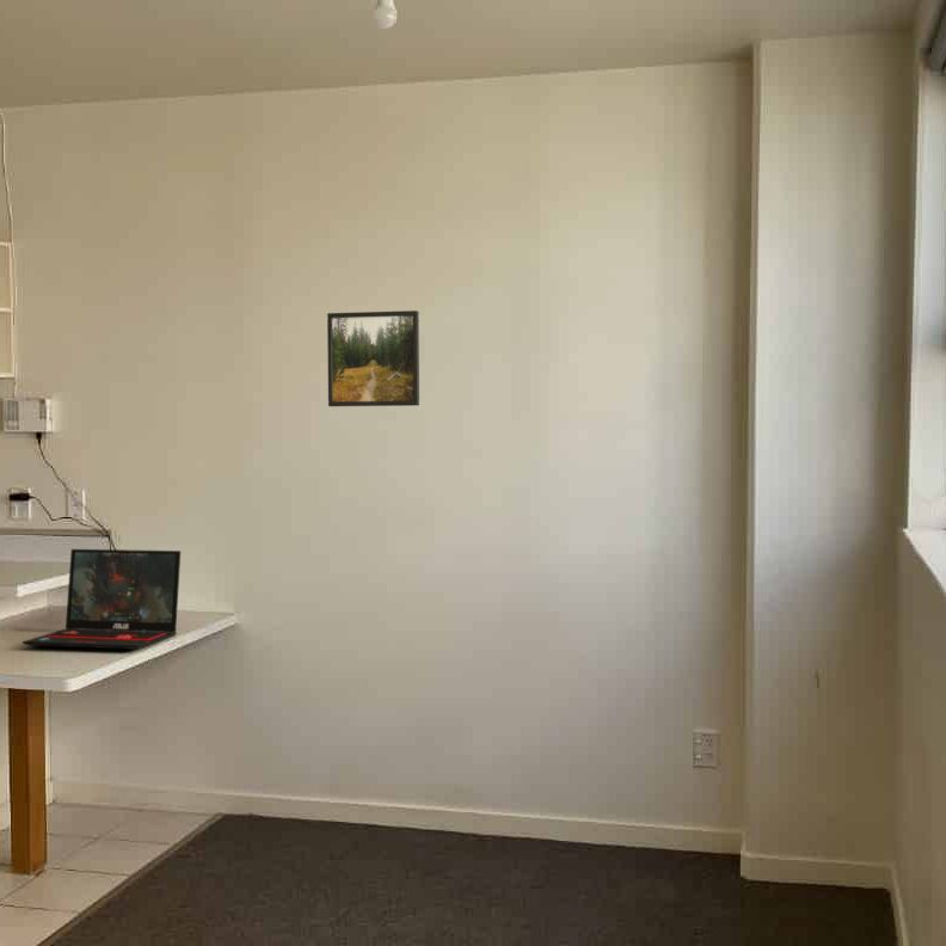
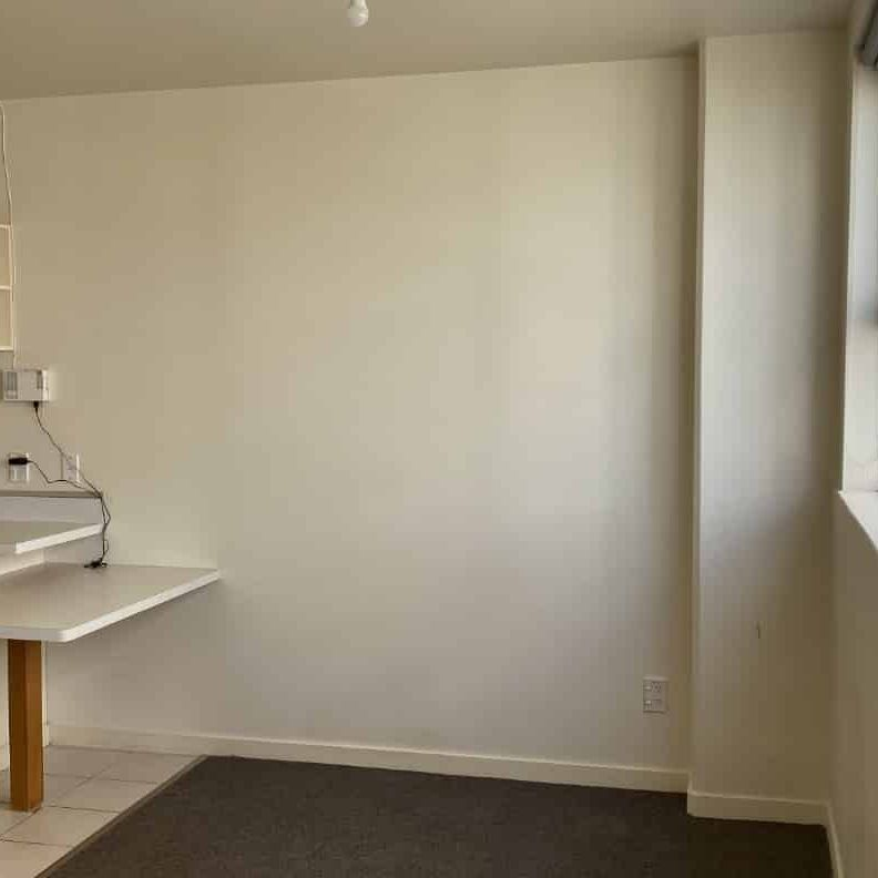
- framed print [326,309,420,407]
- laptop [22,548,182,651]
